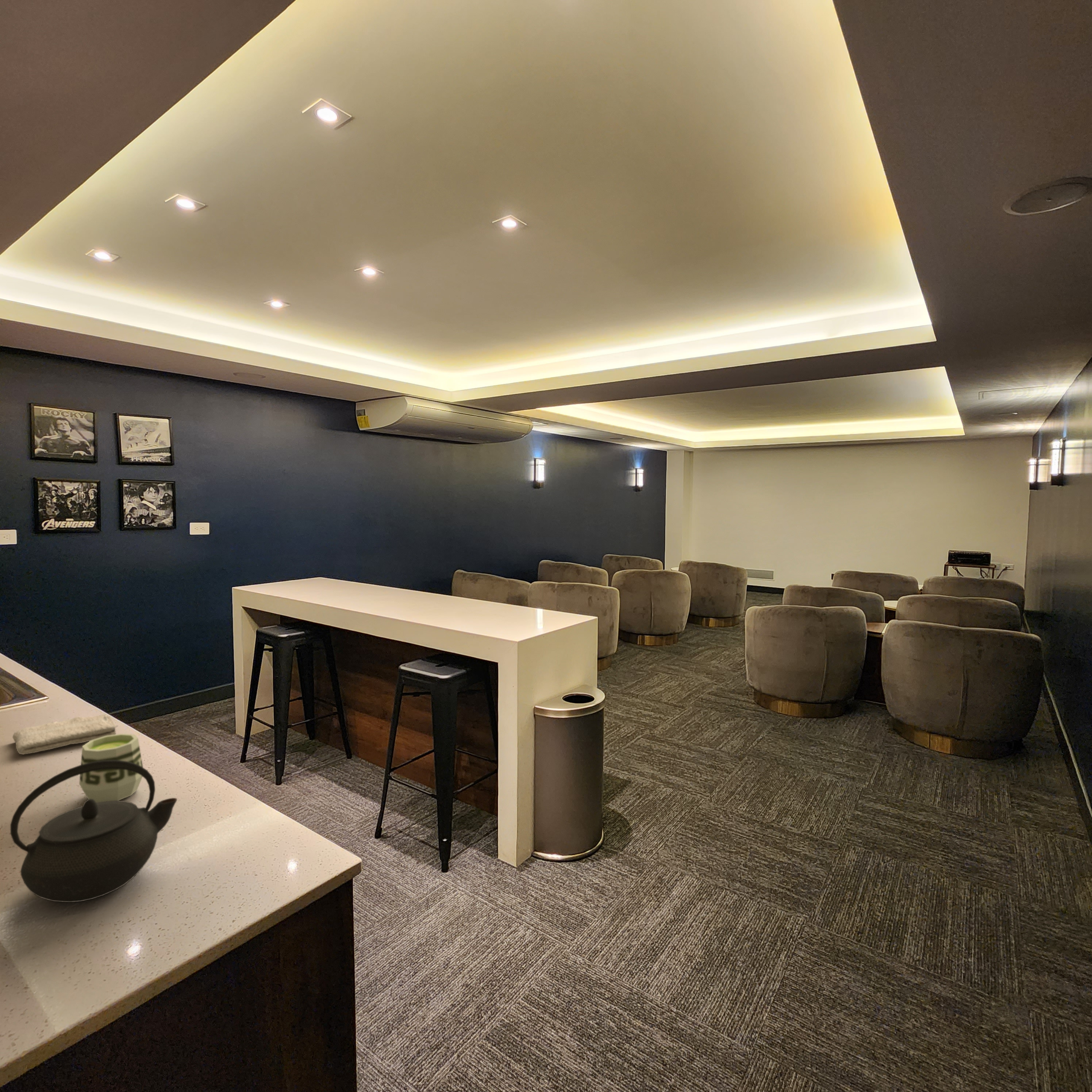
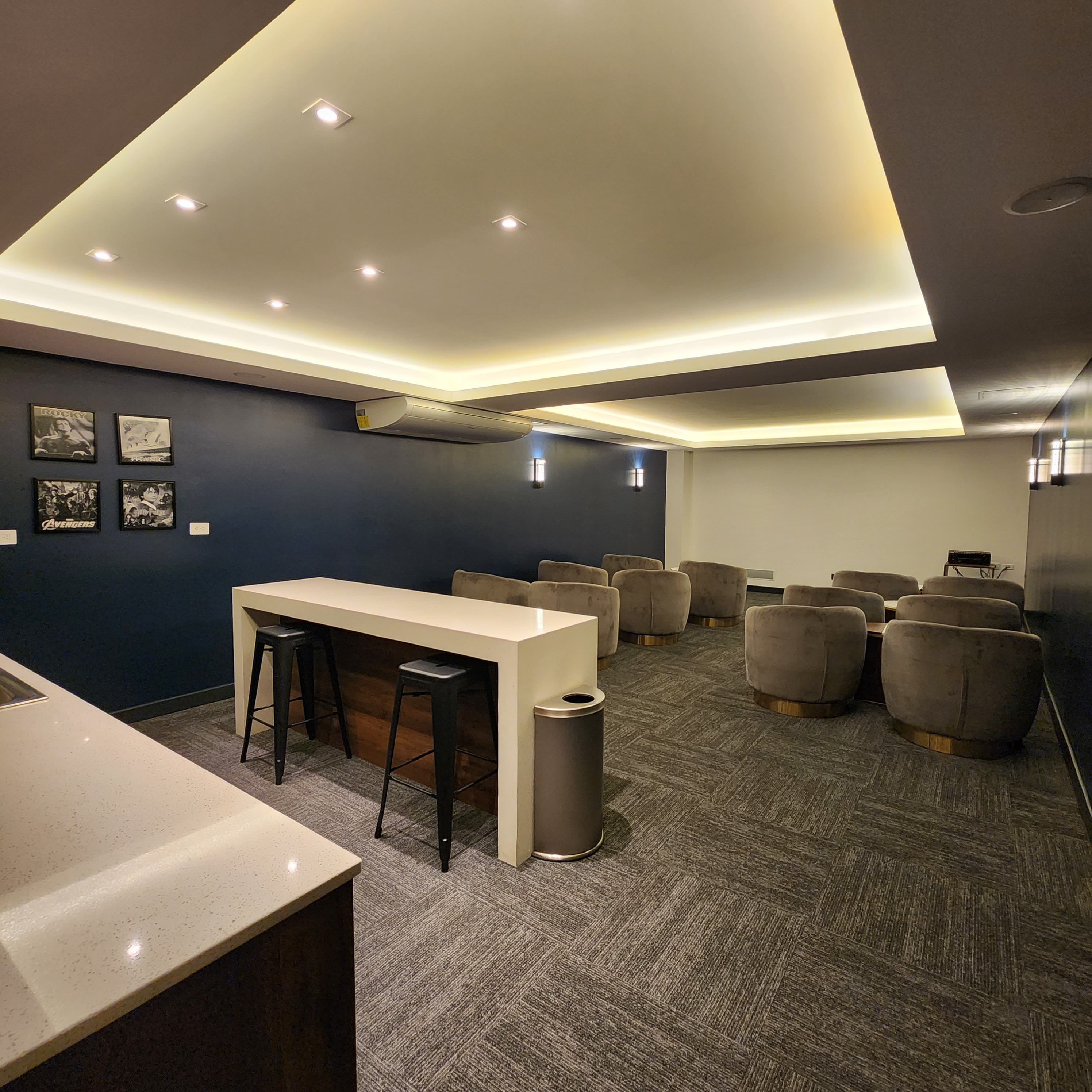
- kettle [10,760,177,903]
- washcloth [12,714,119,755]
- cup [79,733,143,803]
